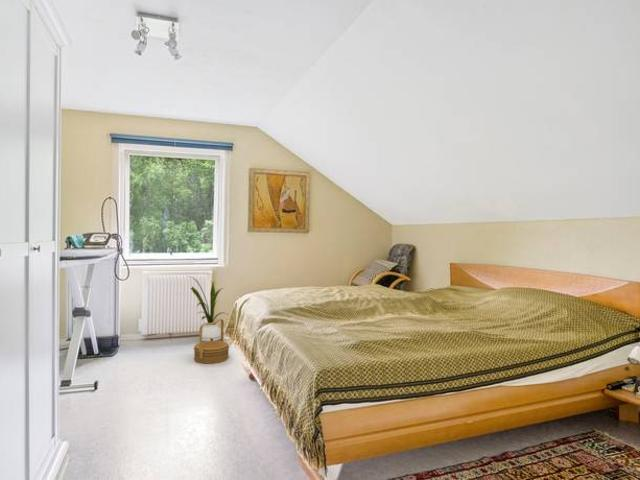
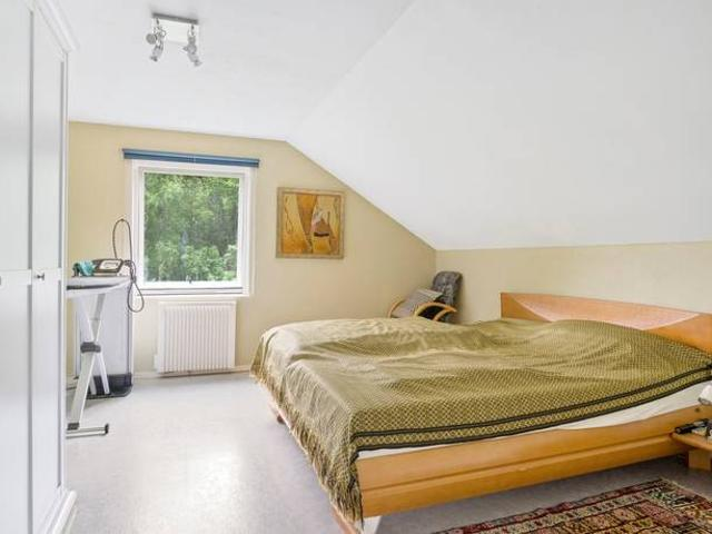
- house plant [187,275,229,342]
- basket [193,318,230,364]
